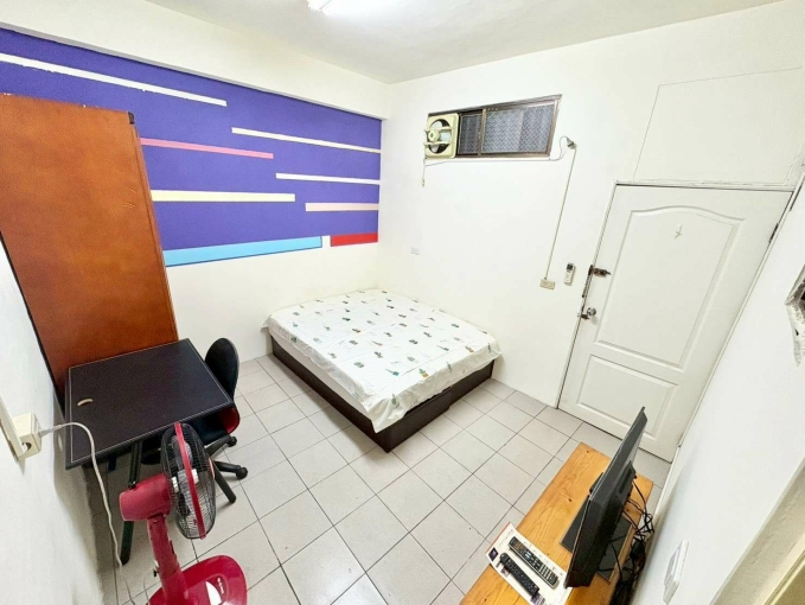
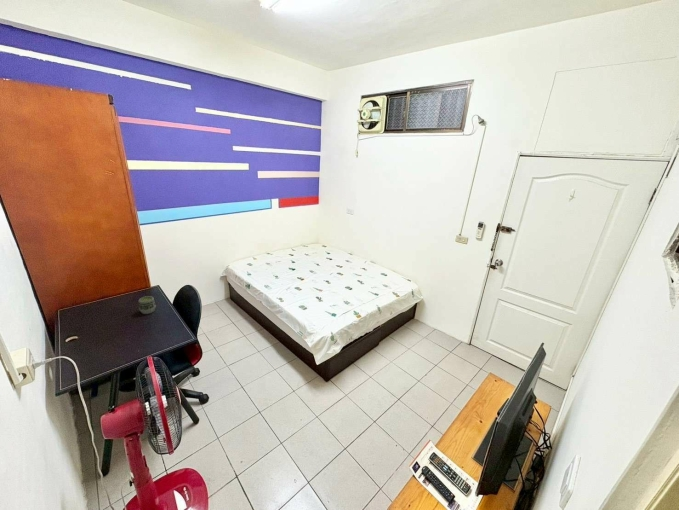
+ cup [137,295,157,315]
